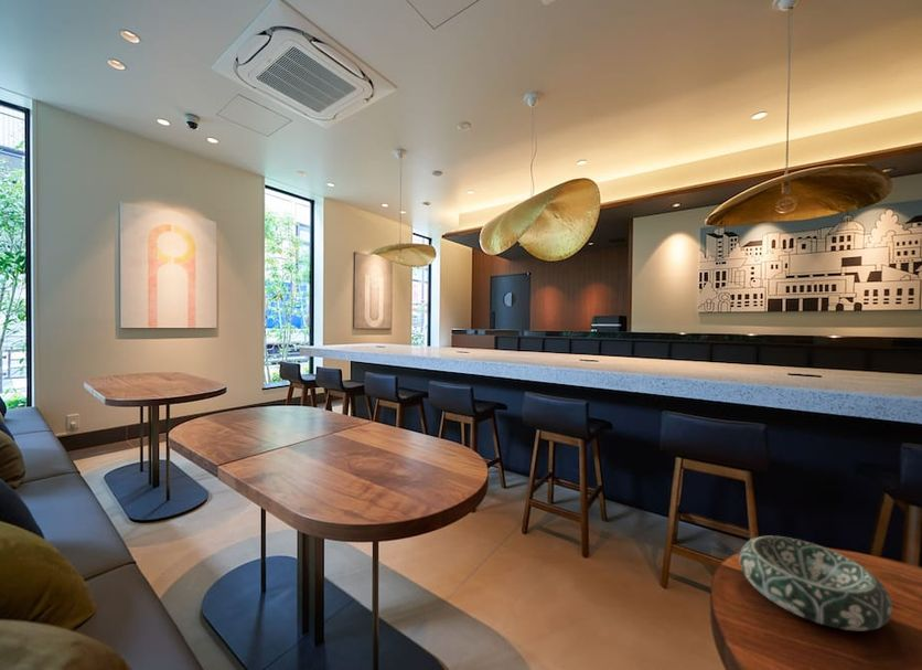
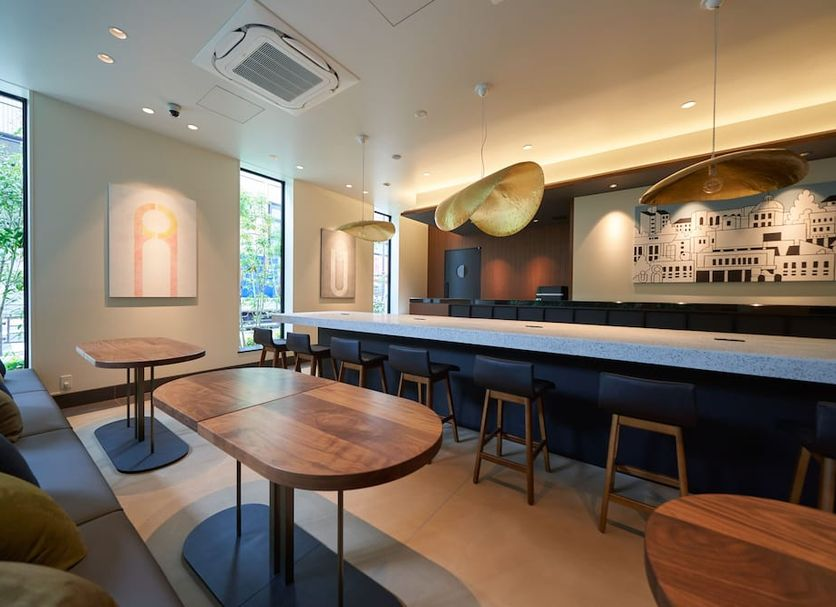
- decorative bowl [738,535,893,632]
